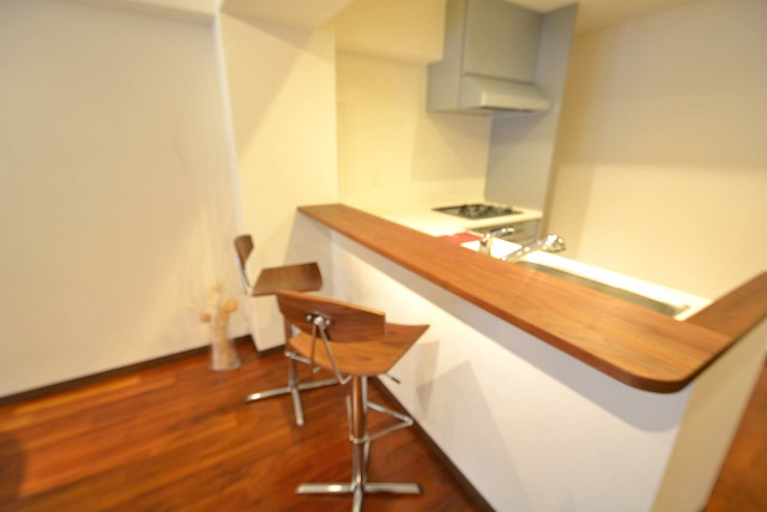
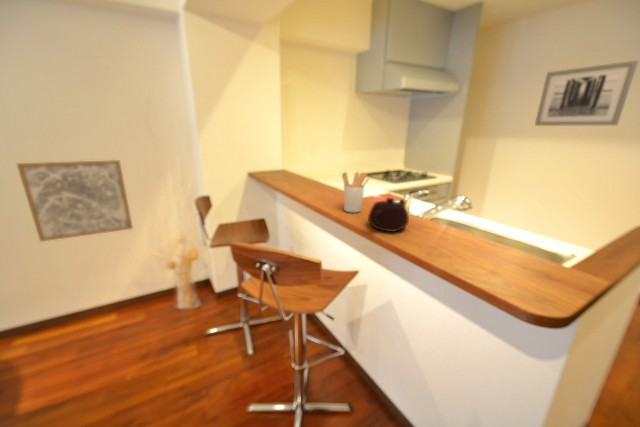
+ wall art [16,159,134,243]
+ teapot [367,197,410,233]
+ wall art [534,59,639,127]
+ utensil holder [341,171,370,213]
